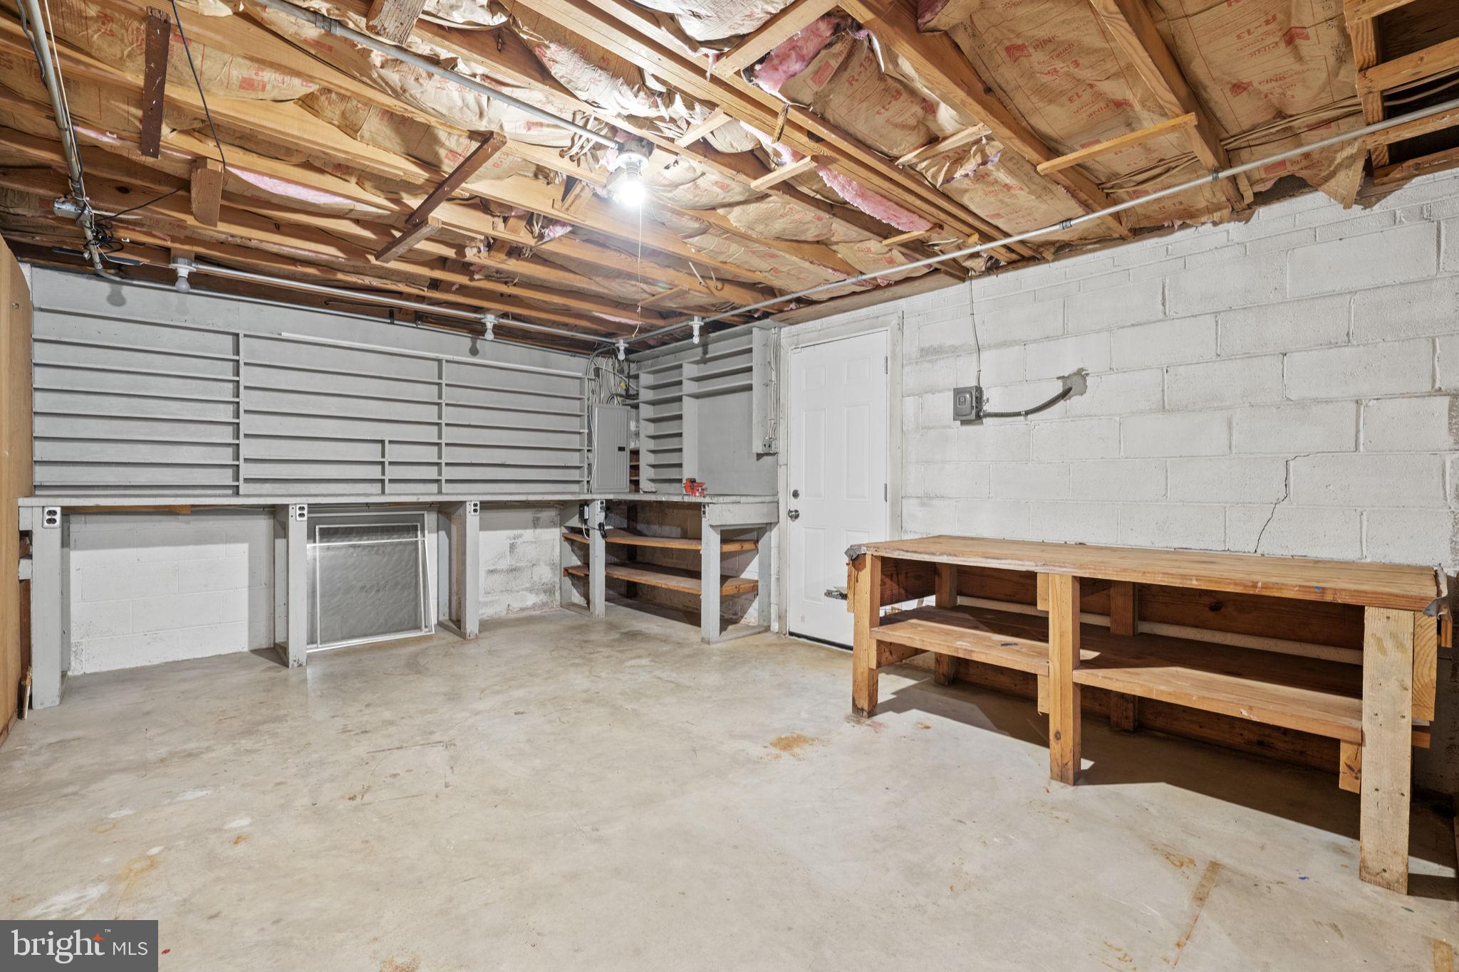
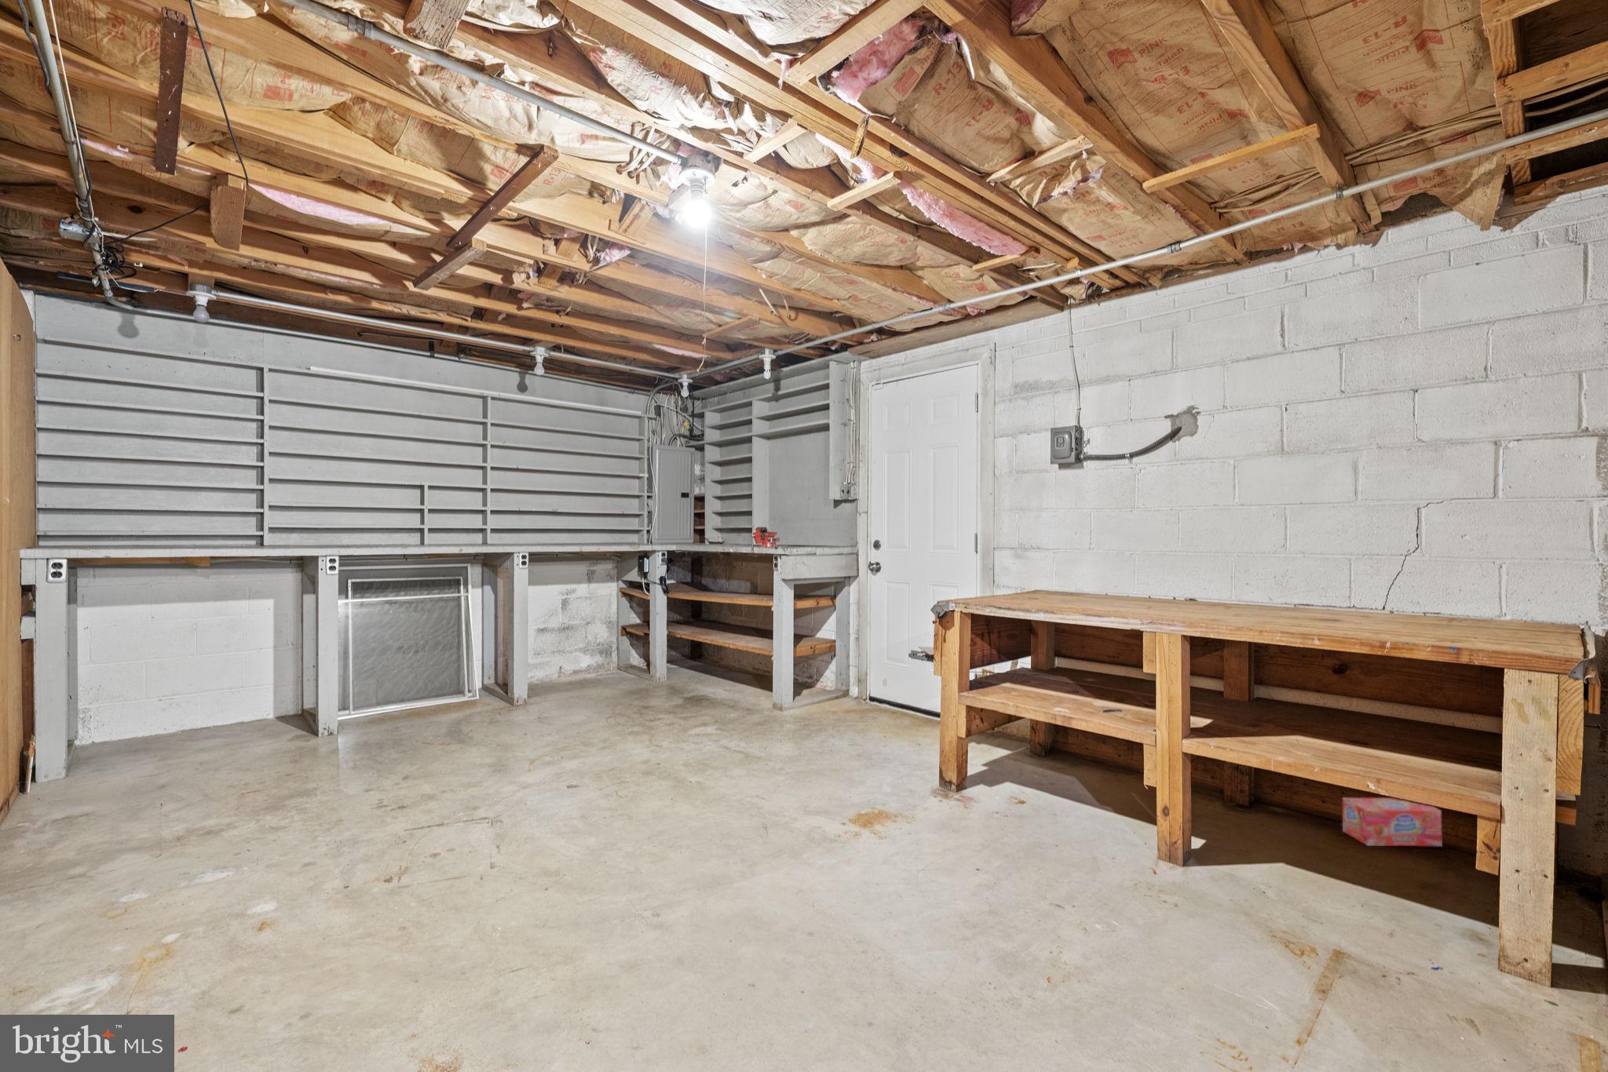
+ box [1342,797,1443,847]
